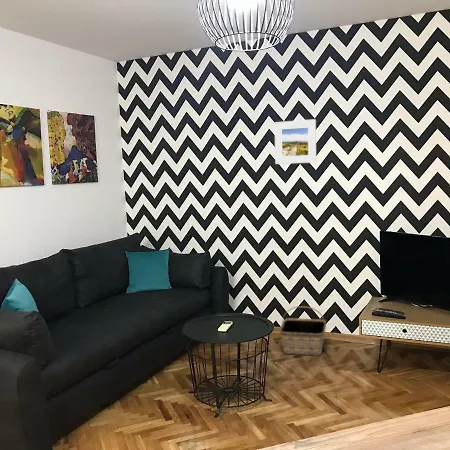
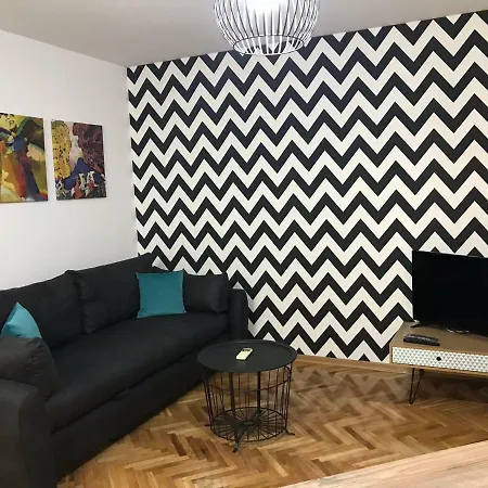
- basket [279,305,327,356]
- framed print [274,118,317,165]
